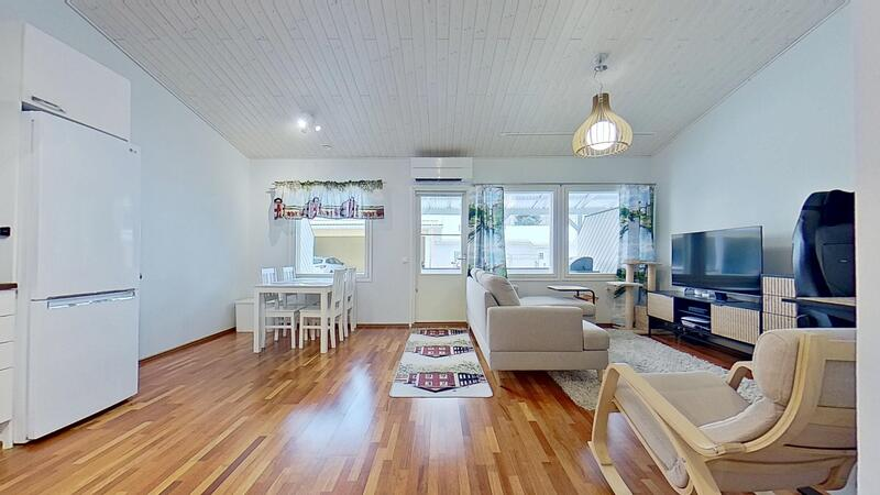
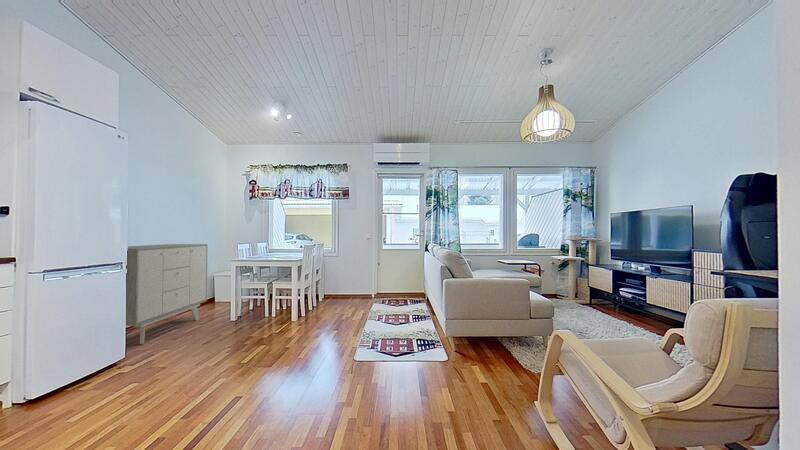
+ sideboard [125,243,209,345]
